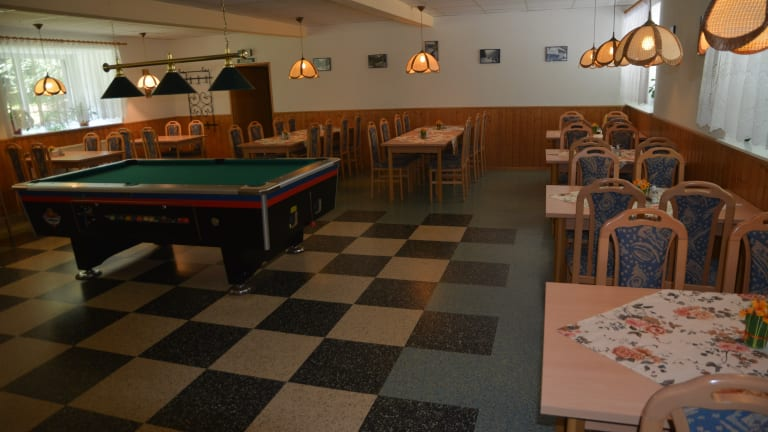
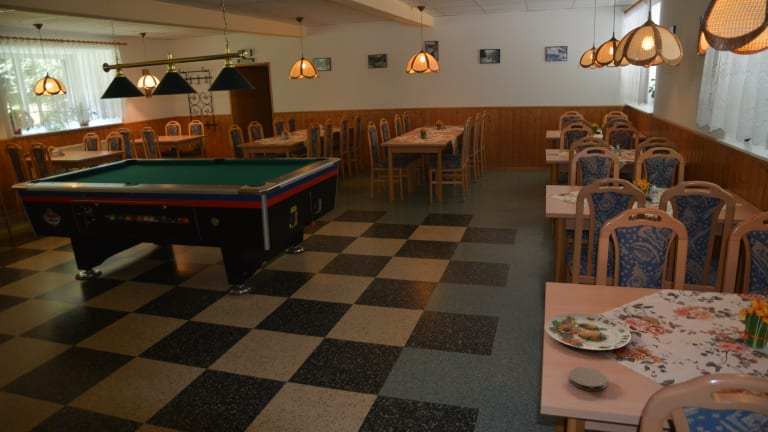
+ coaster [568,366,608,392]
+ plate [544,312,632,351]
